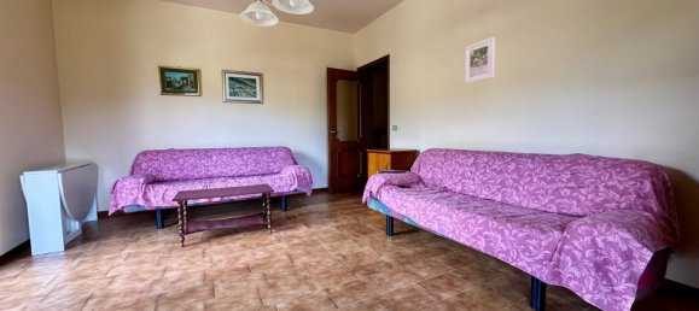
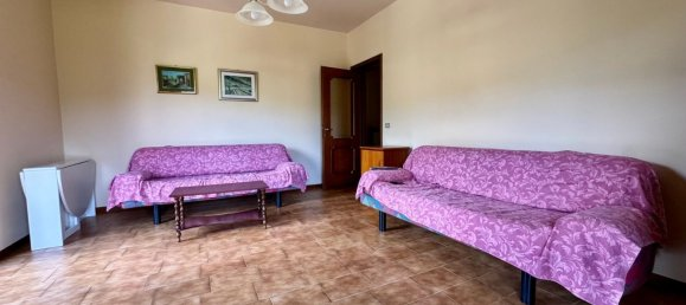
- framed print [464,36,496,84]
